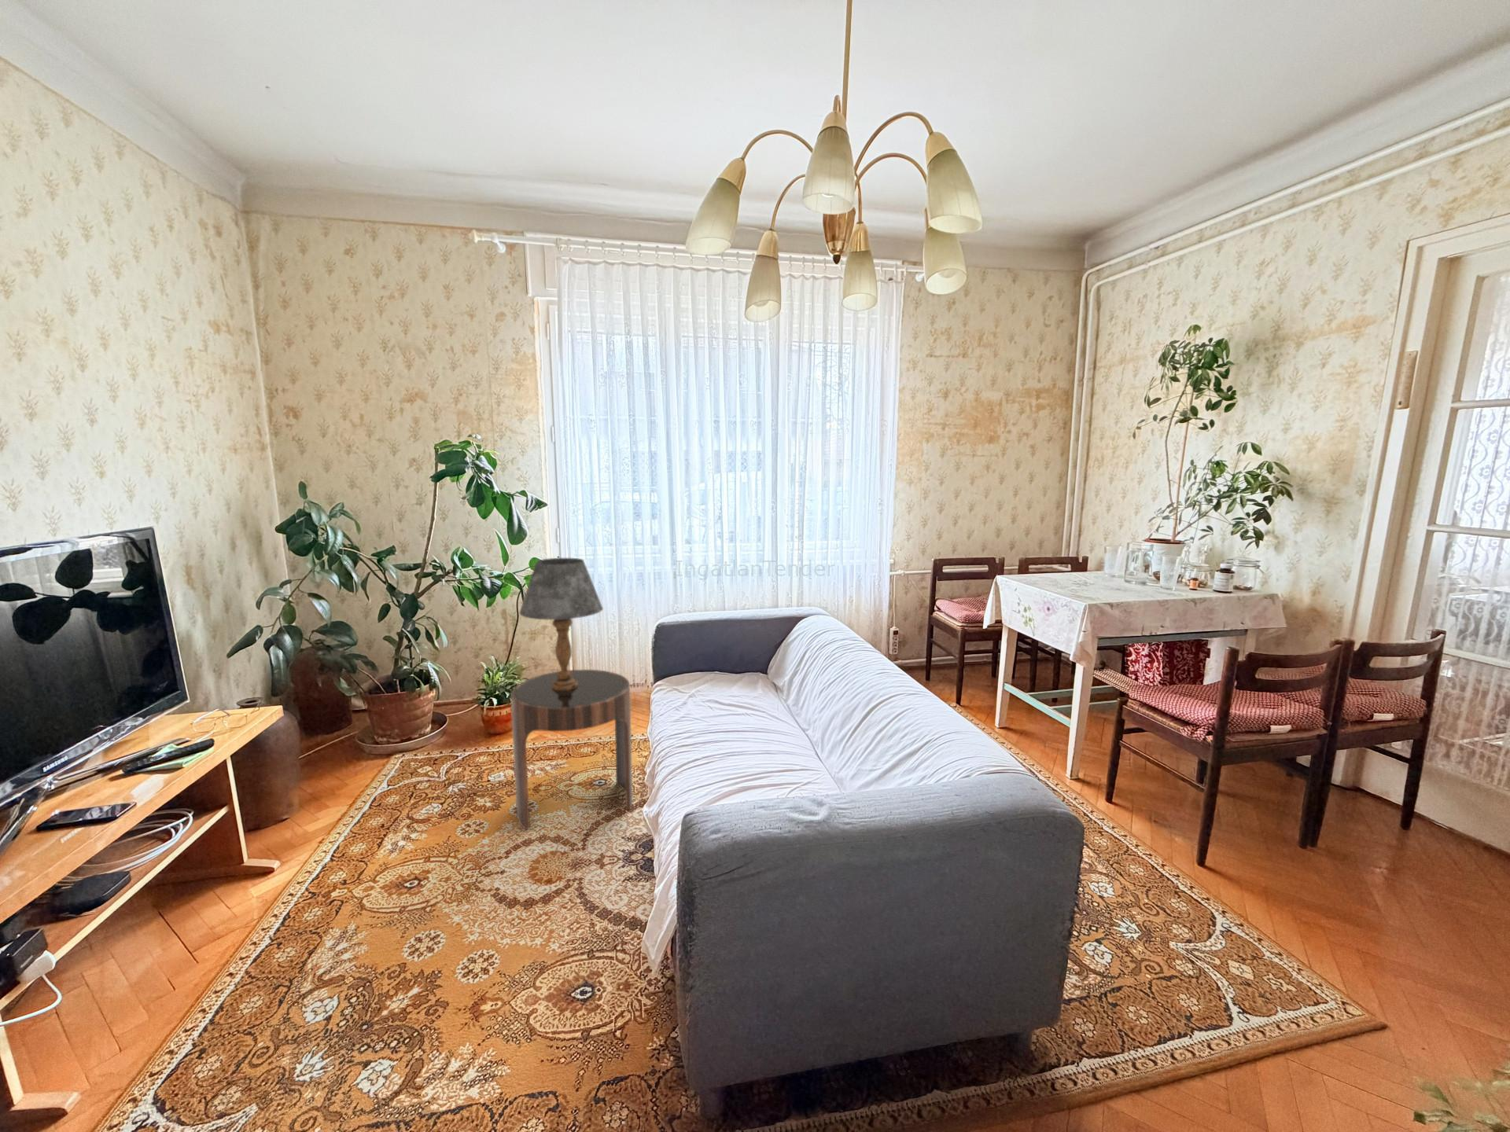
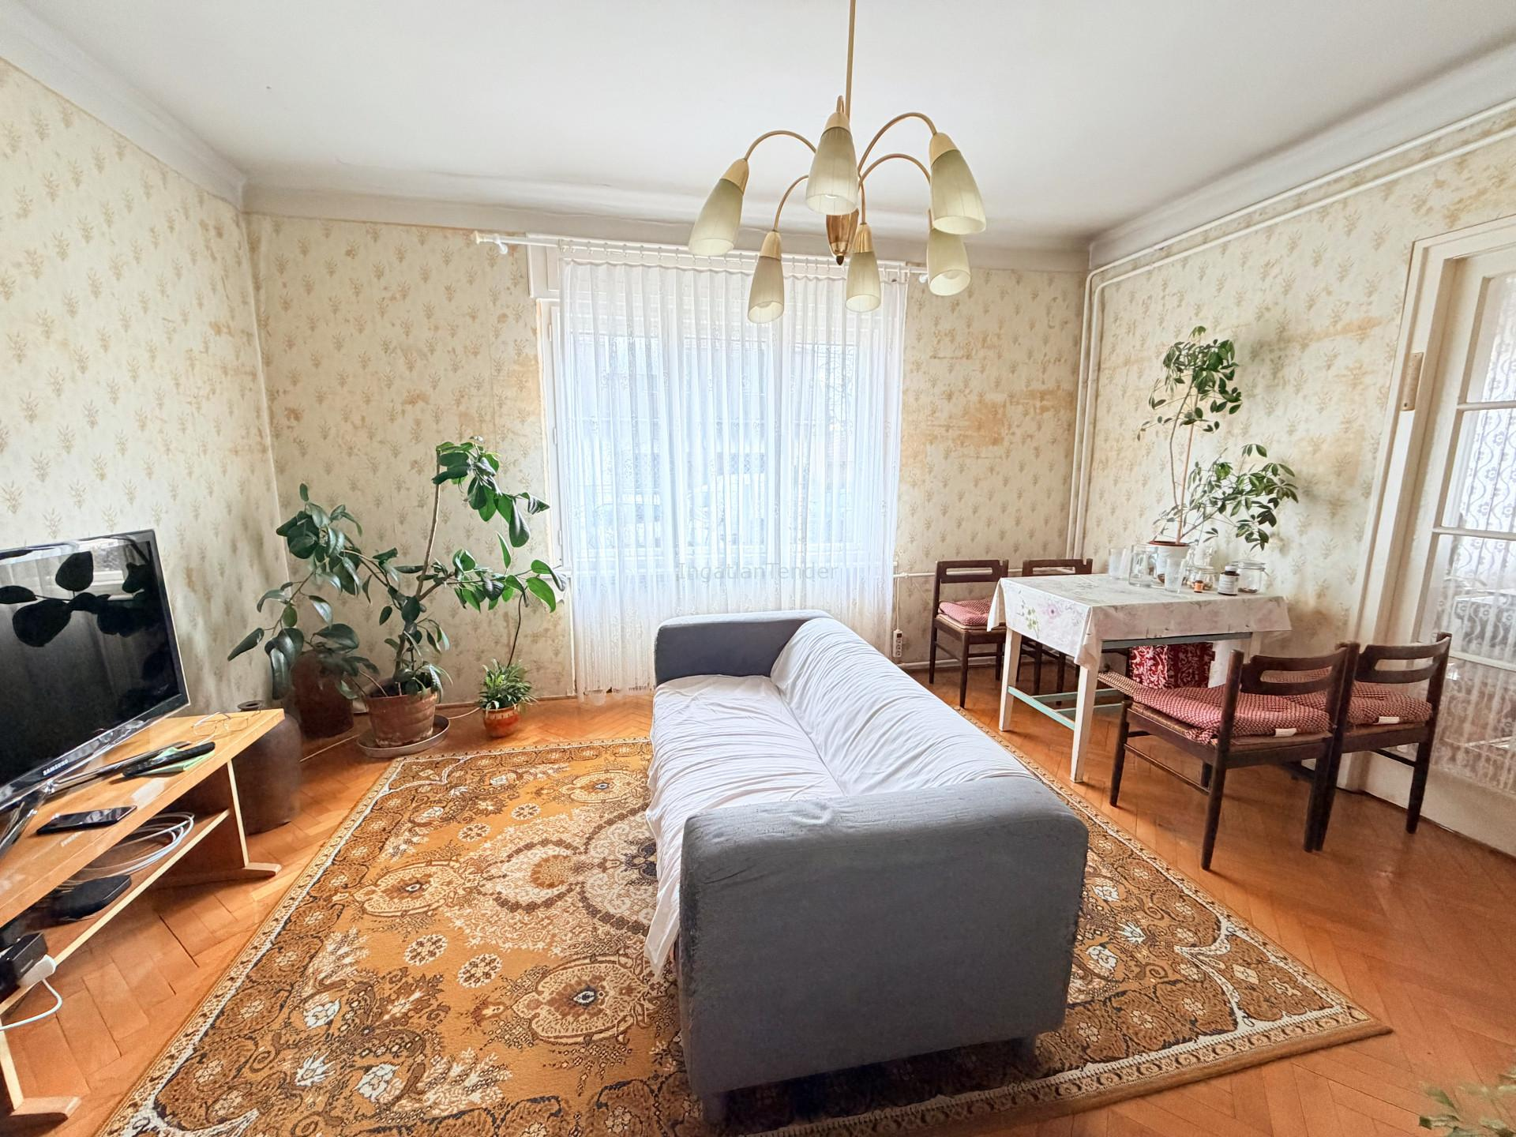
- side table [510,669,633,831]
- table lamp [520,558,604,690]
